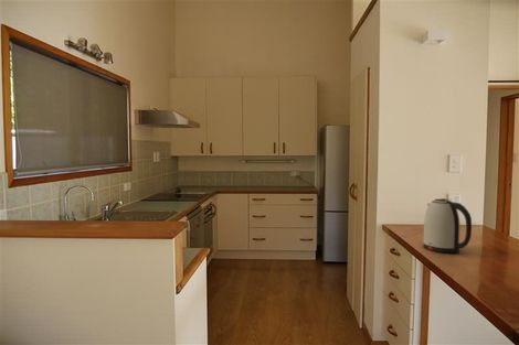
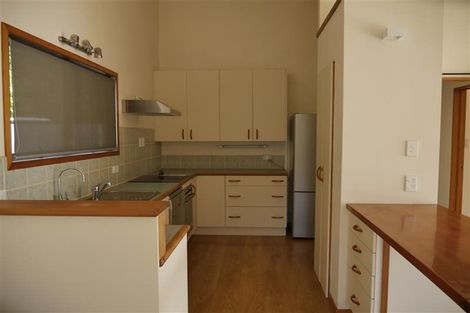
- kettle [422,197,473,254]
